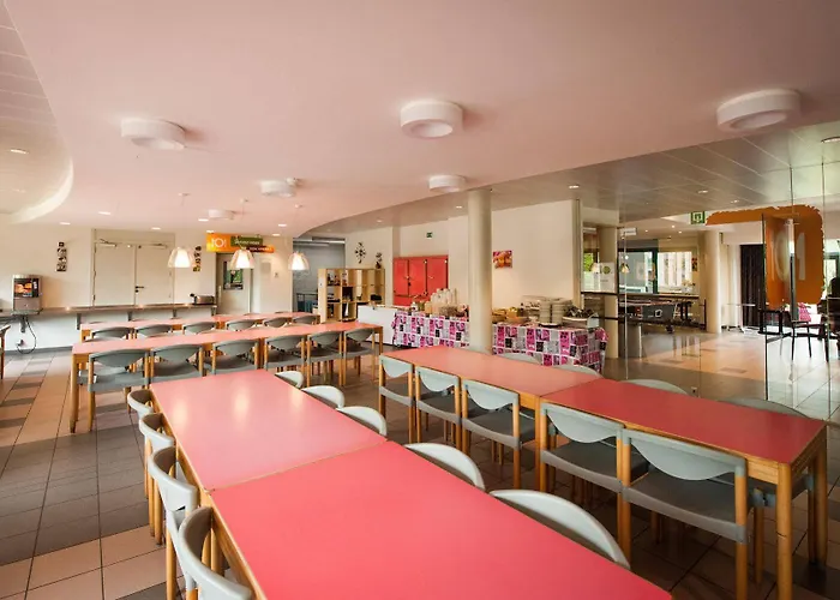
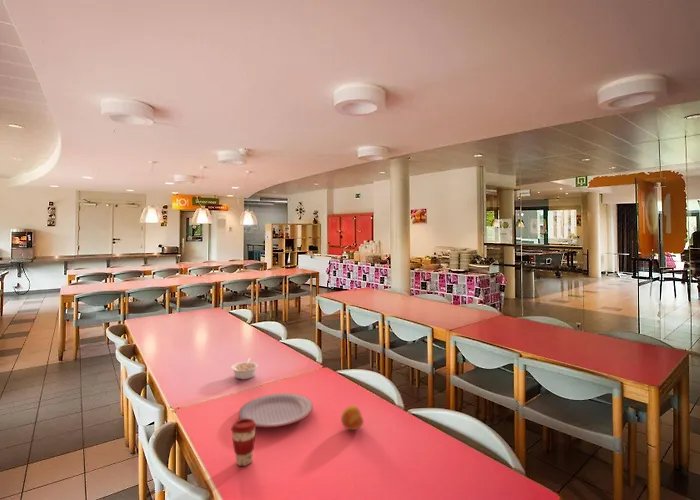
+ fruit [340,404,365,431]
+ coffee cup [230,418,257,467]
+ legume [230,357,259,380]
+ plate [237,392,314,428]
